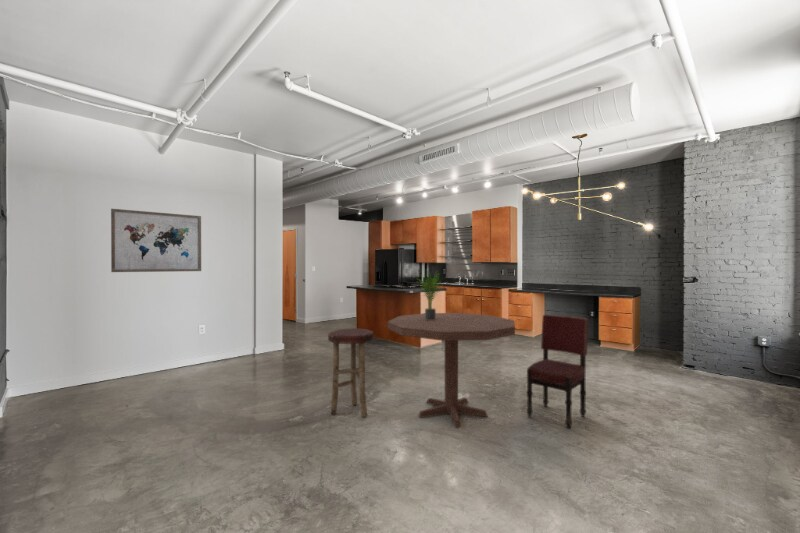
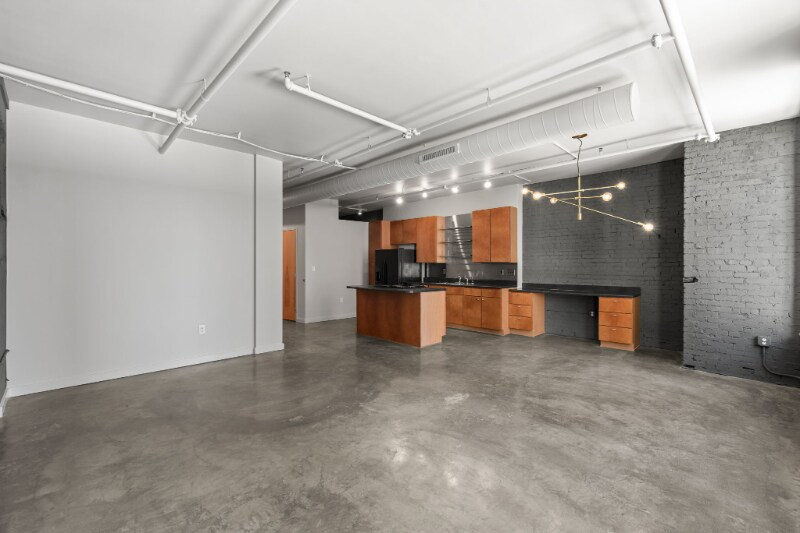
- stool [327,327,375,418]
- wall art [110,208,202,273]
- dining table [387,312,516,428]
- dining chair [526,314,589,430]
- potted plant [417,270,445,320]
